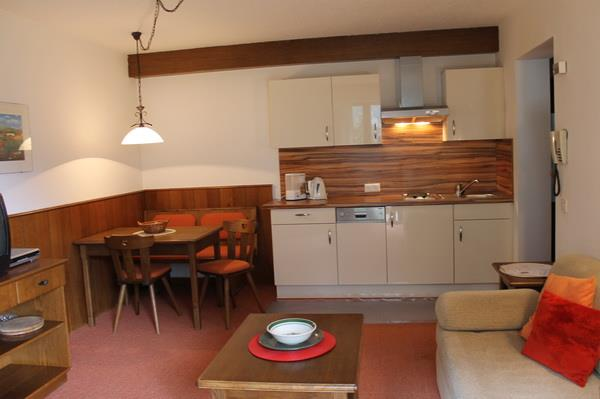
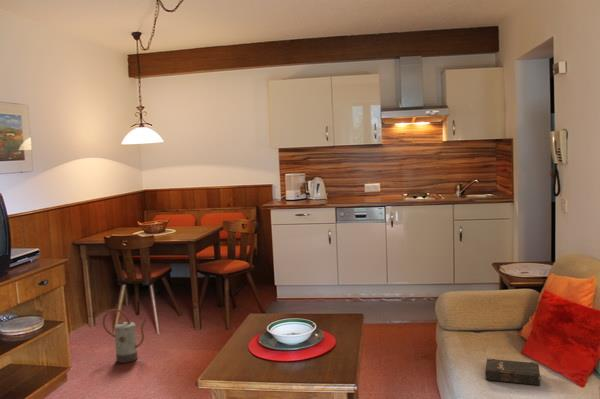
+ watering can [102,308,148,364]
+ hardback book [484,357,541,386]
